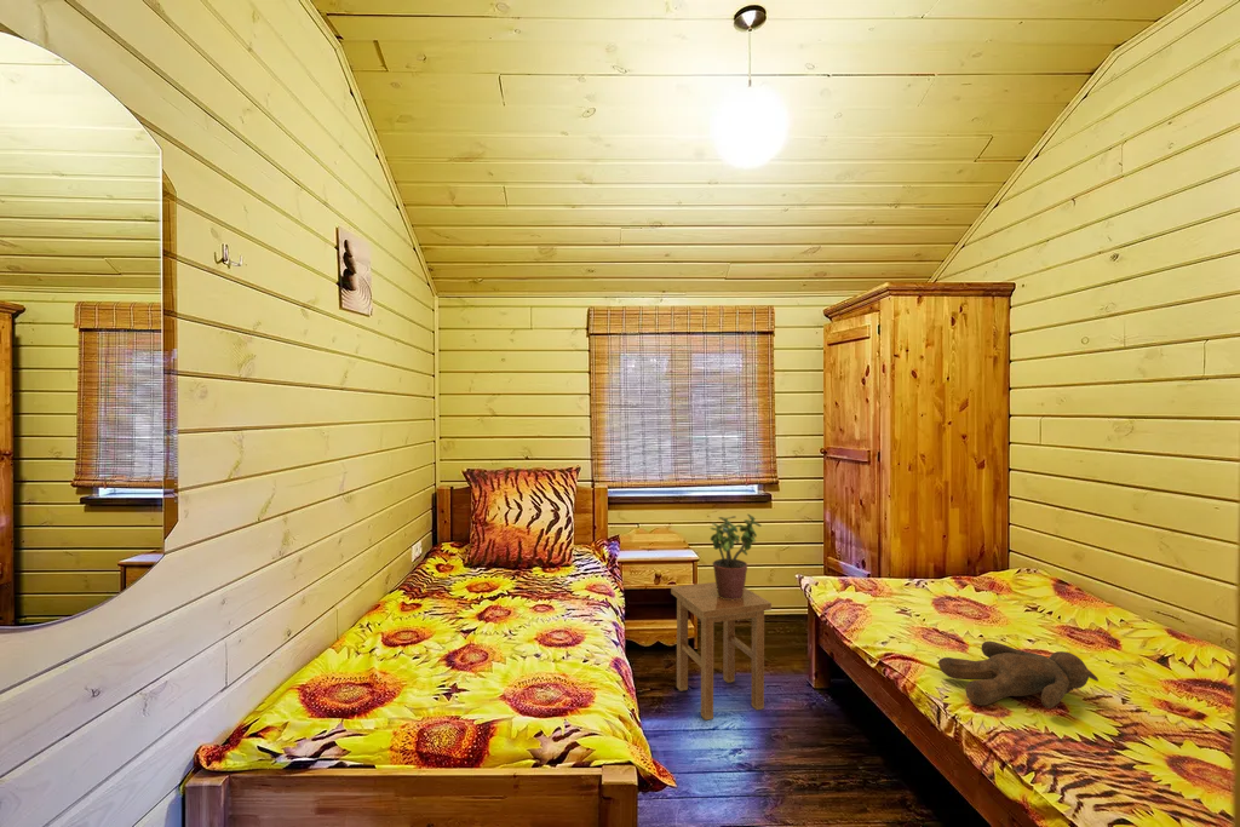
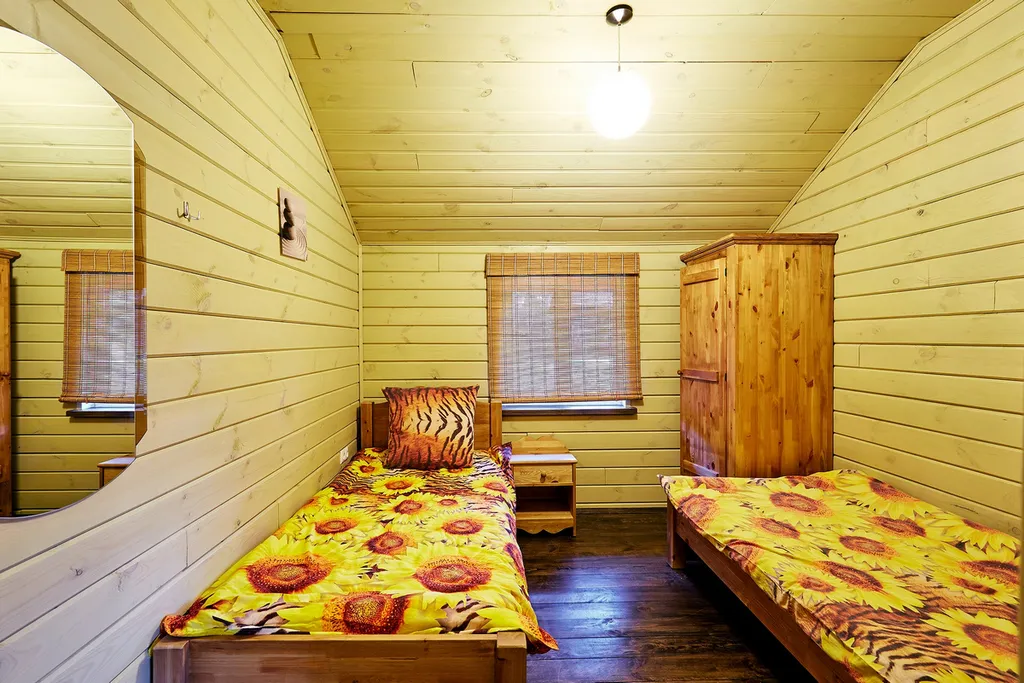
- teddy bear [937,641,1100,710]
- stool [670,581,773,722]
- potted plant [710,513,763,601]
